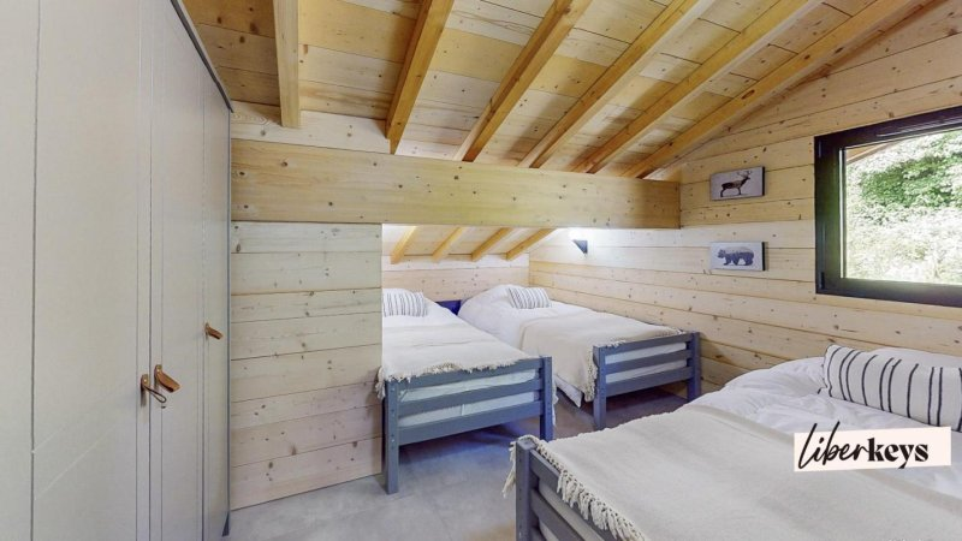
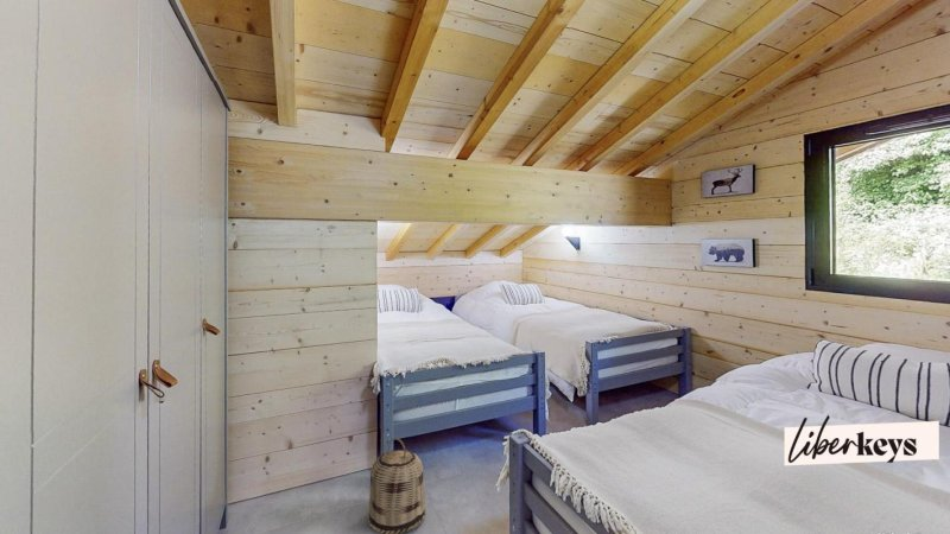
+ basket [367,437,426,534]
